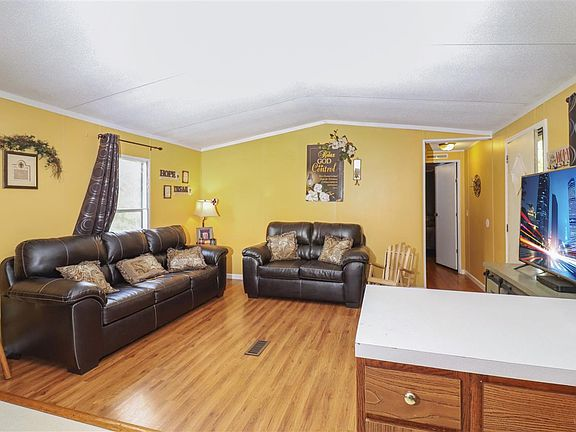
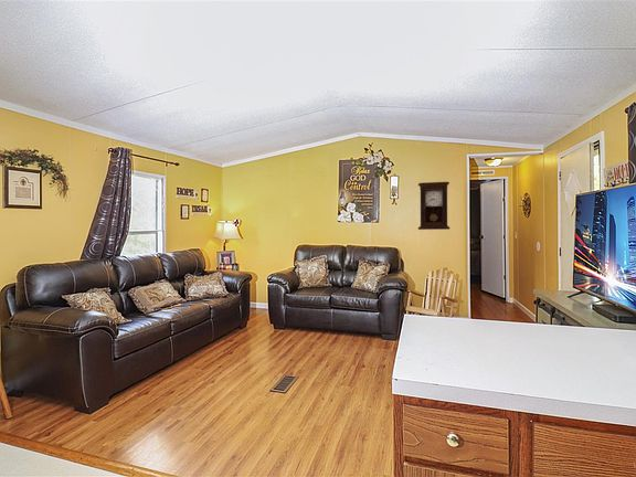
+ pendulum clock [417,181,451,231]
